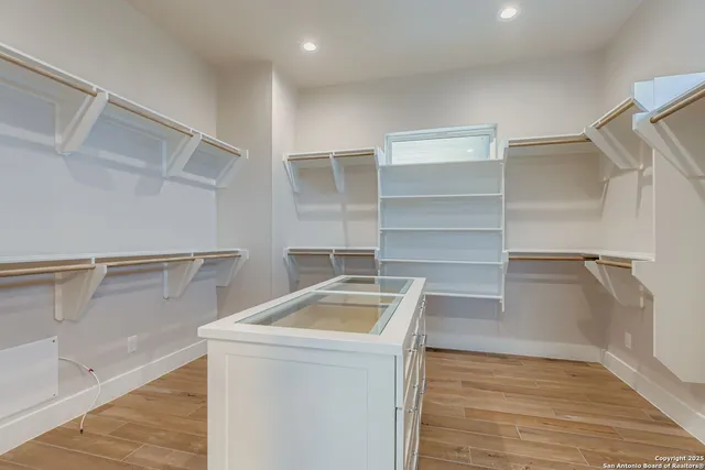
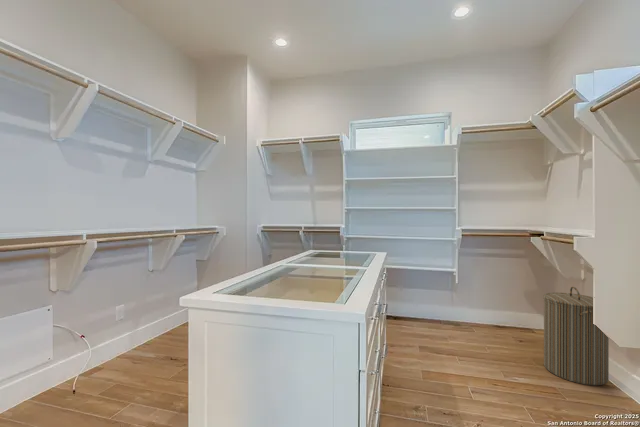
+ laundry hamper [542,286,610,386]
